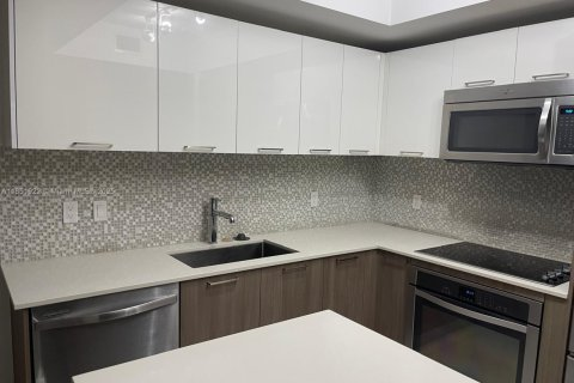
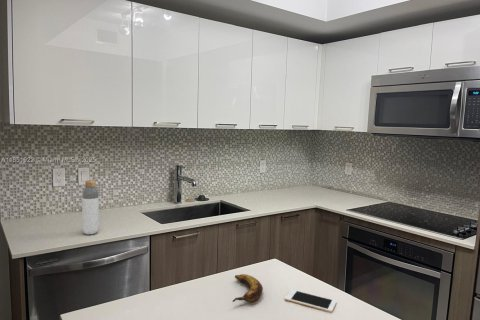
+ banana [232,273,264,303]
+ bottle [81,179,100,235]
+ cell phone [284,288,337,313]
